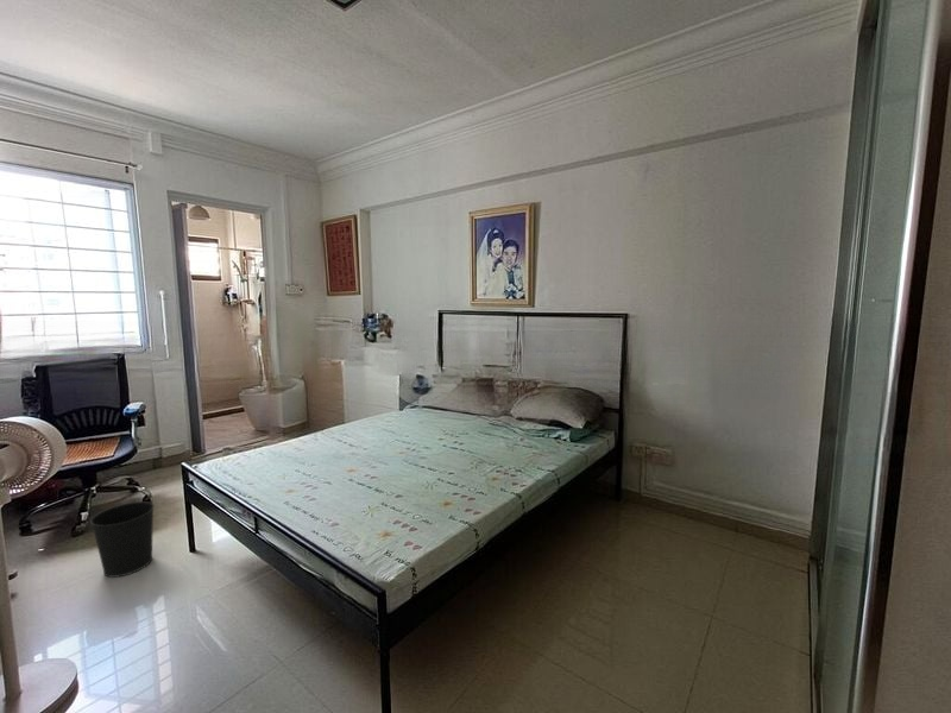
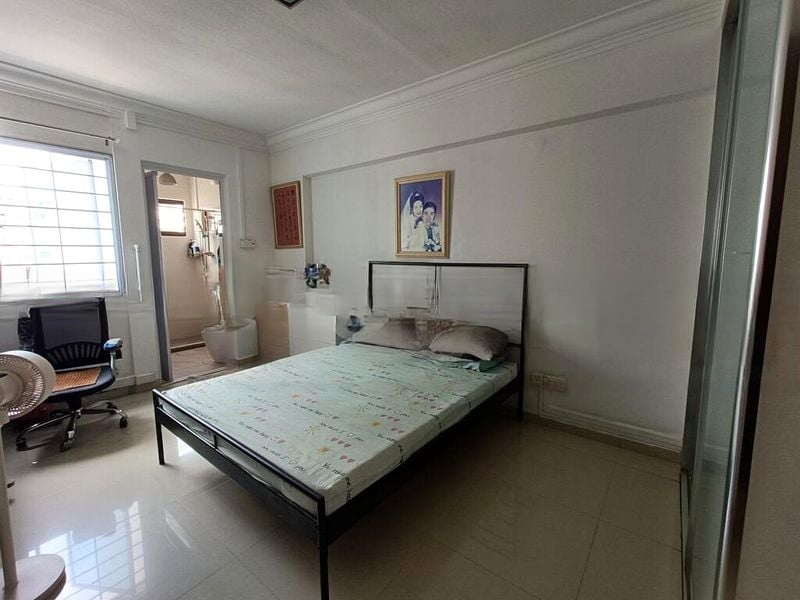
- wastebasket [89,500,156,579]
